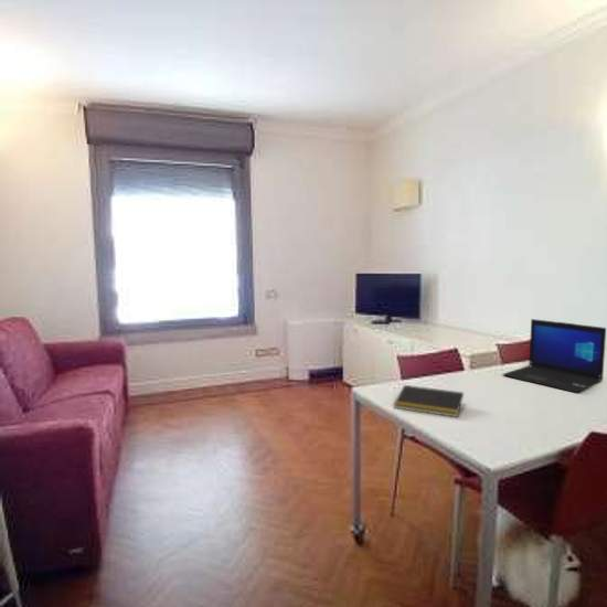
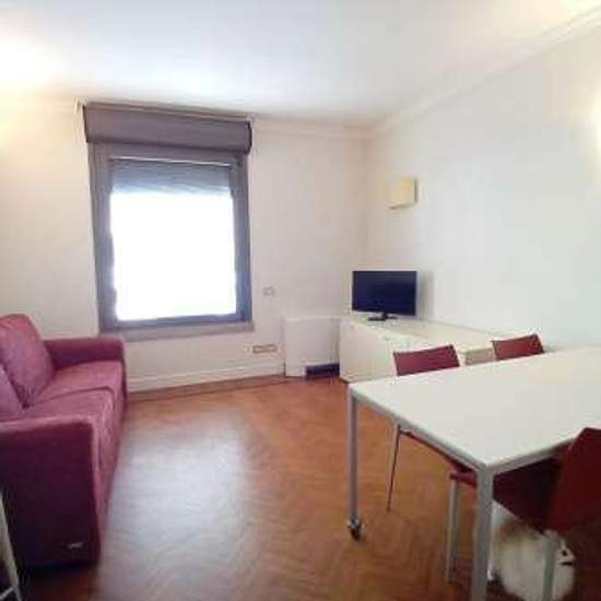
- laptop [501,318,607,394]
- notepad [393,384,465,418]
